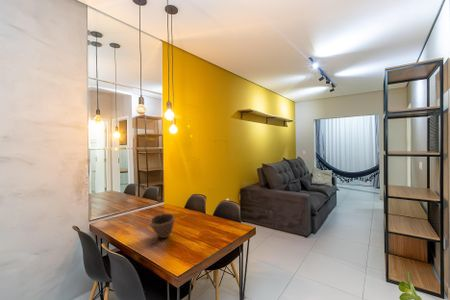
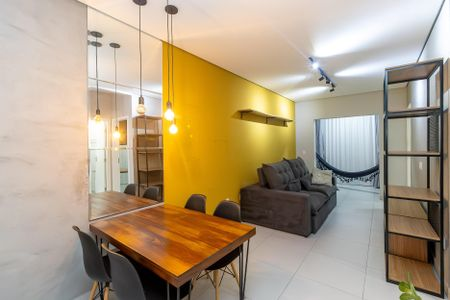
- bowl [149,213,176,239]
